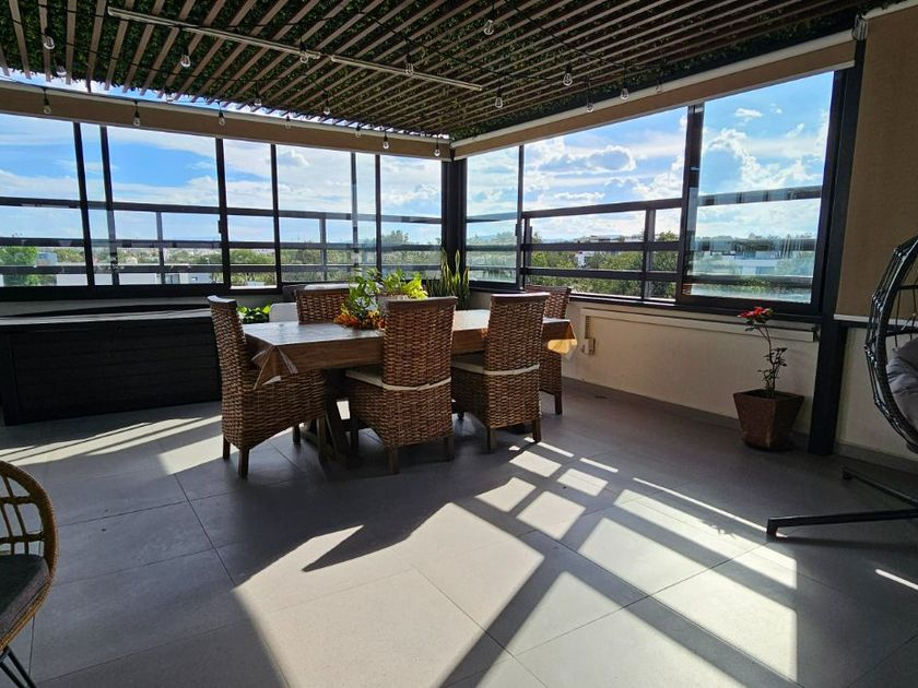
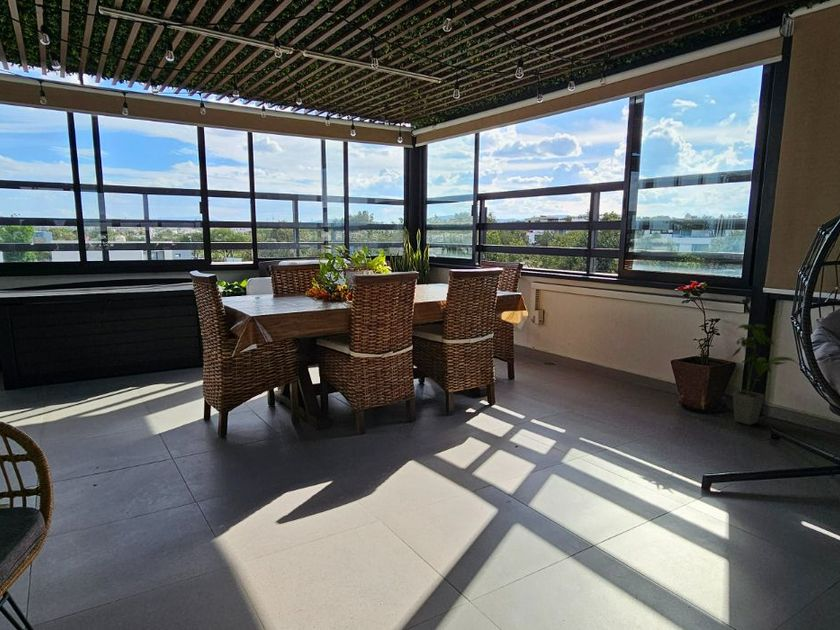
+ house plant [731,323,799,426]
